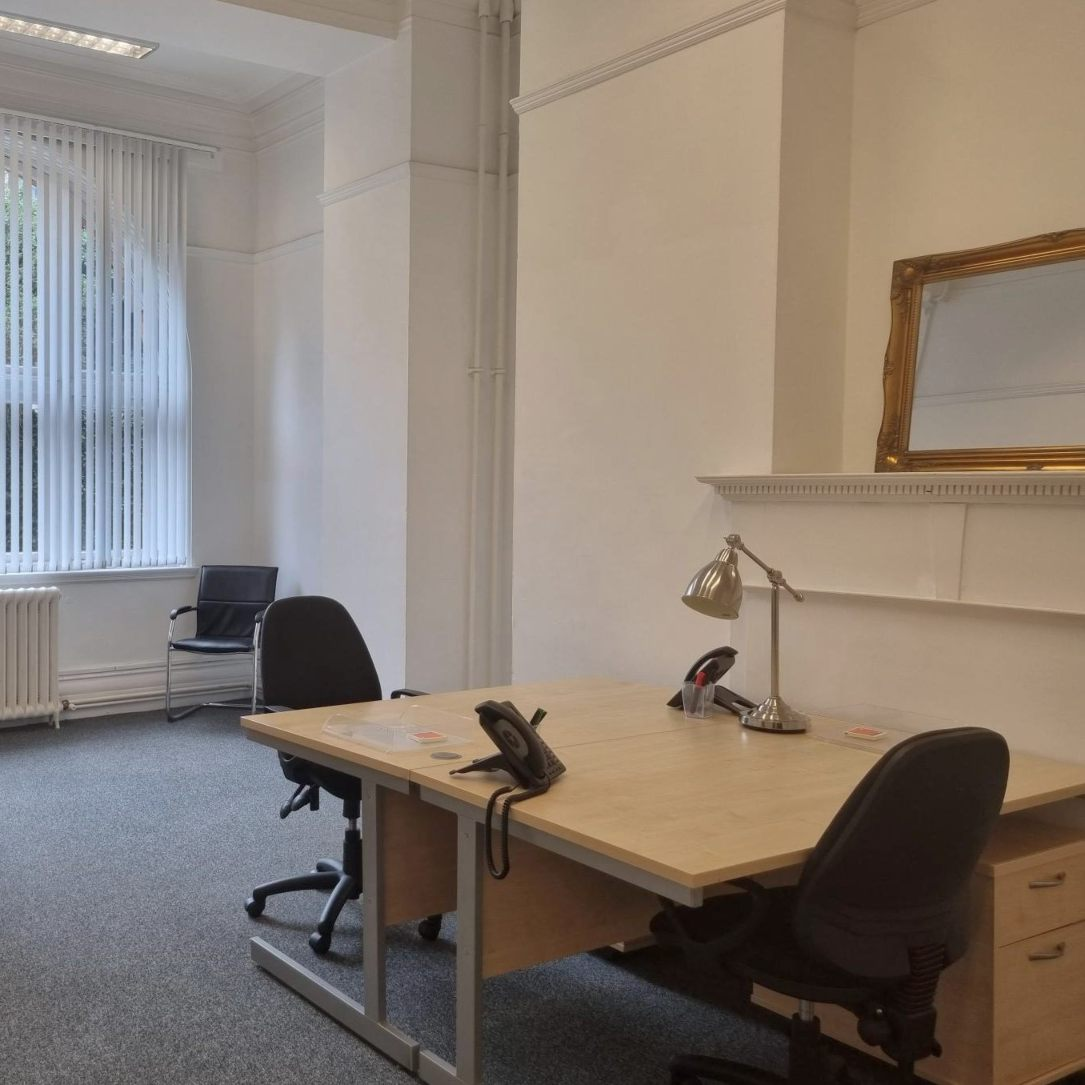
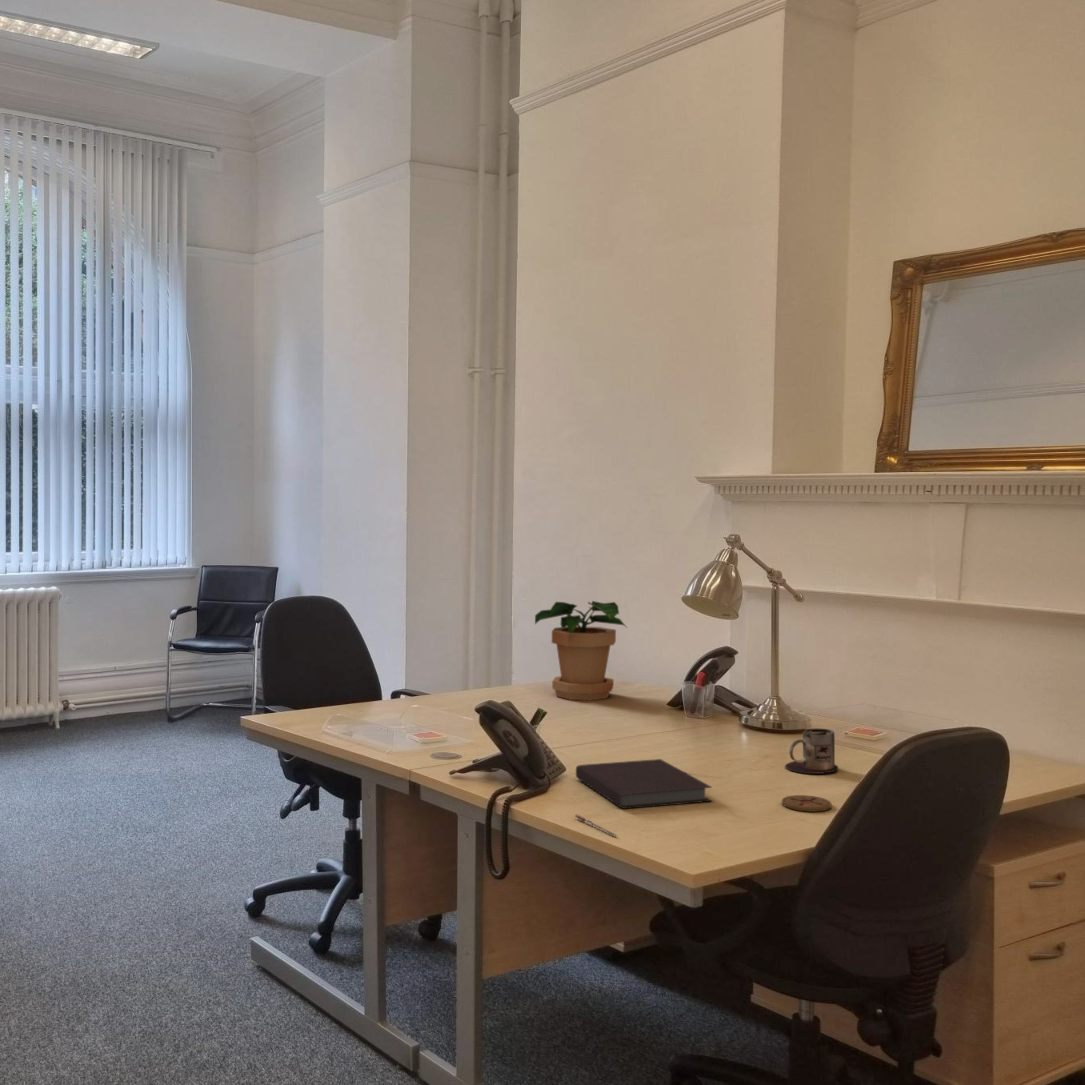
+ potted plant [534,600,627,702]
+ coaster [781,794,833,813]
+ mug [784,728,839,775]
+ notebook [575,758,713,810]
+ pen [574,814,618,837]
